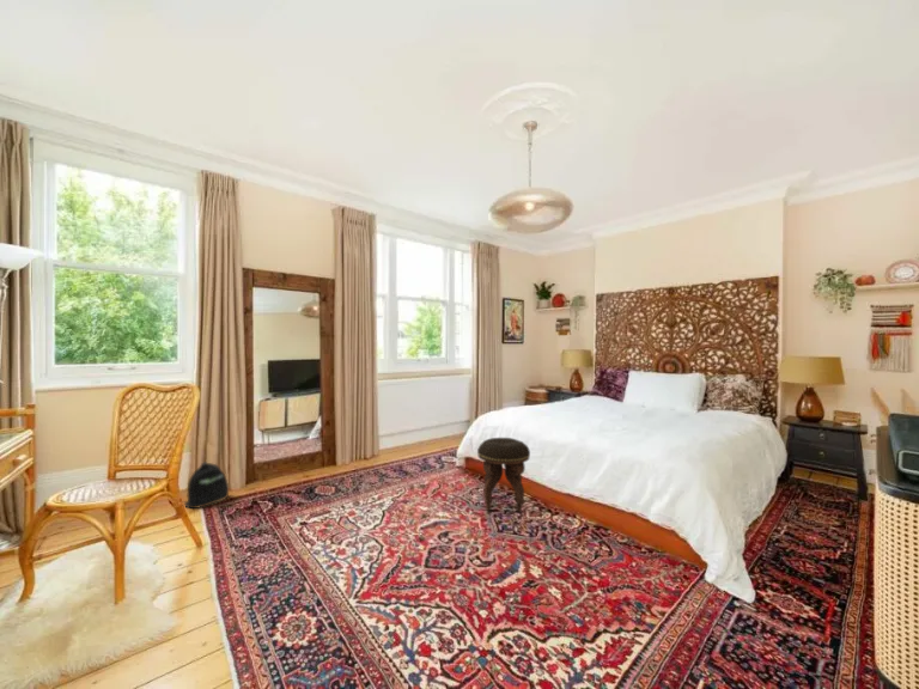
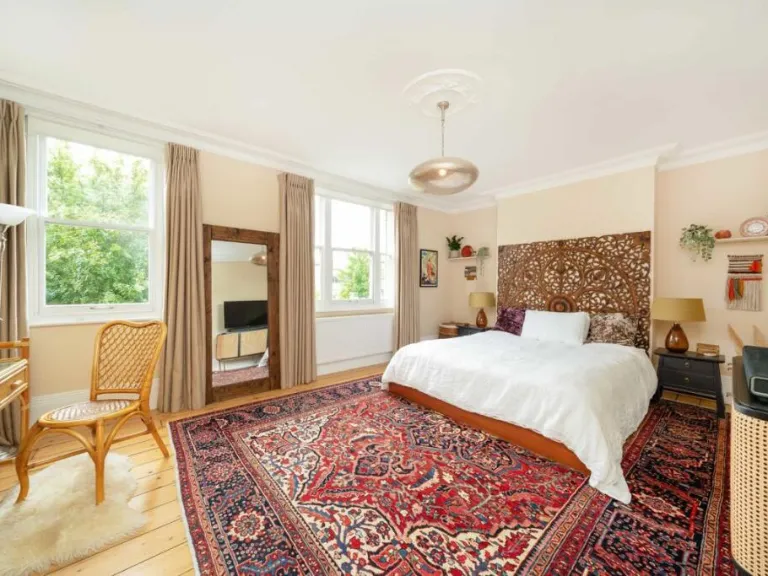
- footstool [476,437,531,513]
- backpack [182,461,230,510]
